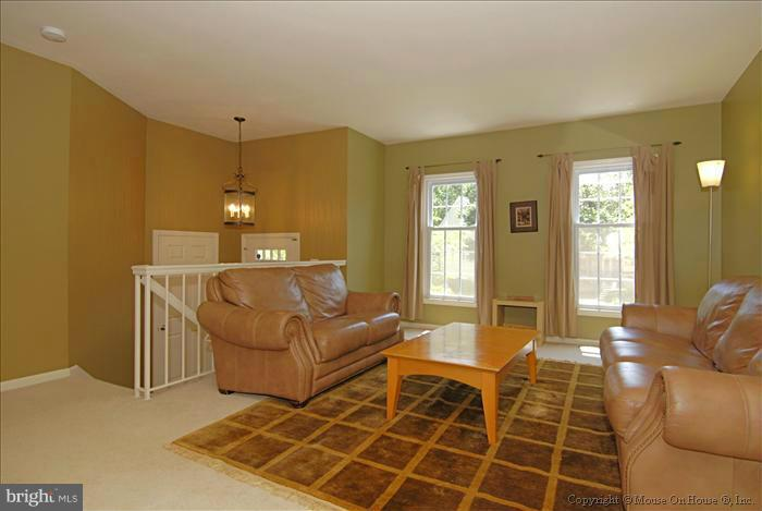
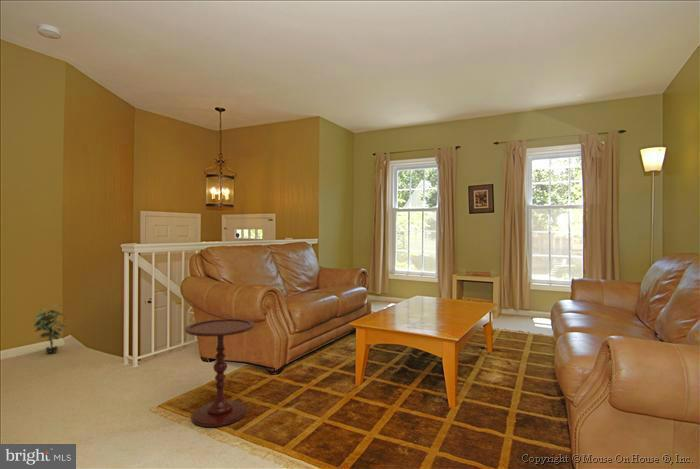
+ side table [184,318,256,428]
+ potted plant [32,303,68,354]
